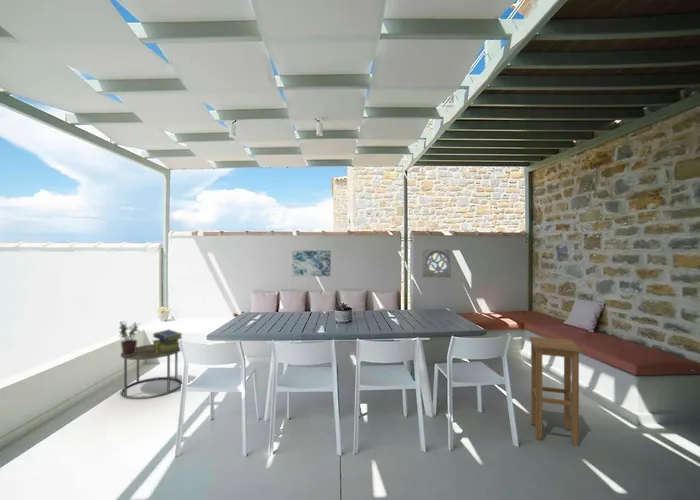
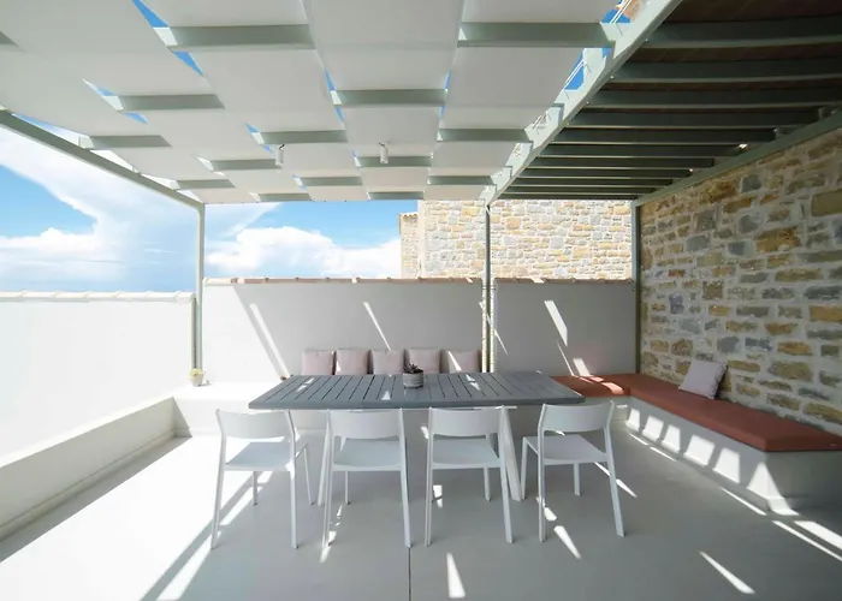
- stool [528,336,583,447]
- wall art [291,250,332,277]
- potted plant [118,320,141,356]
- stack of books [151,328,183,355]
- wall ornament [421,248,452,278]
- side table [119,343,183,400]
